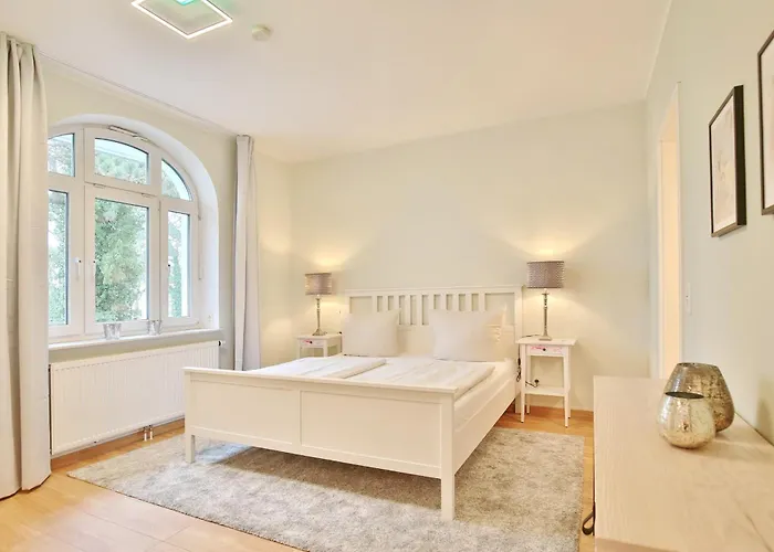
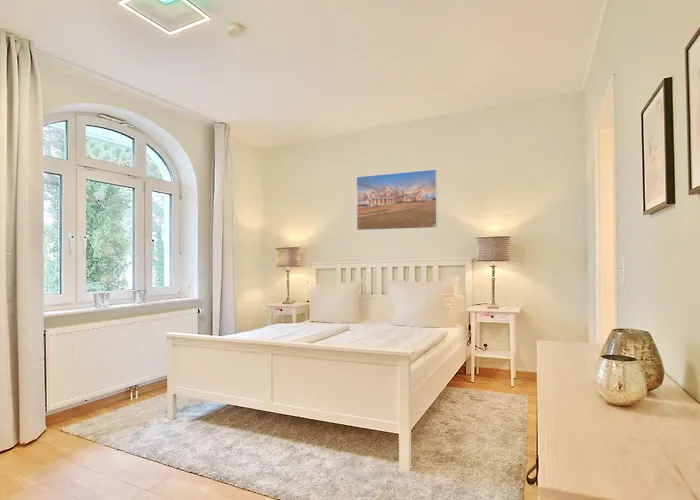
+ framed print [355,168,438,231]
